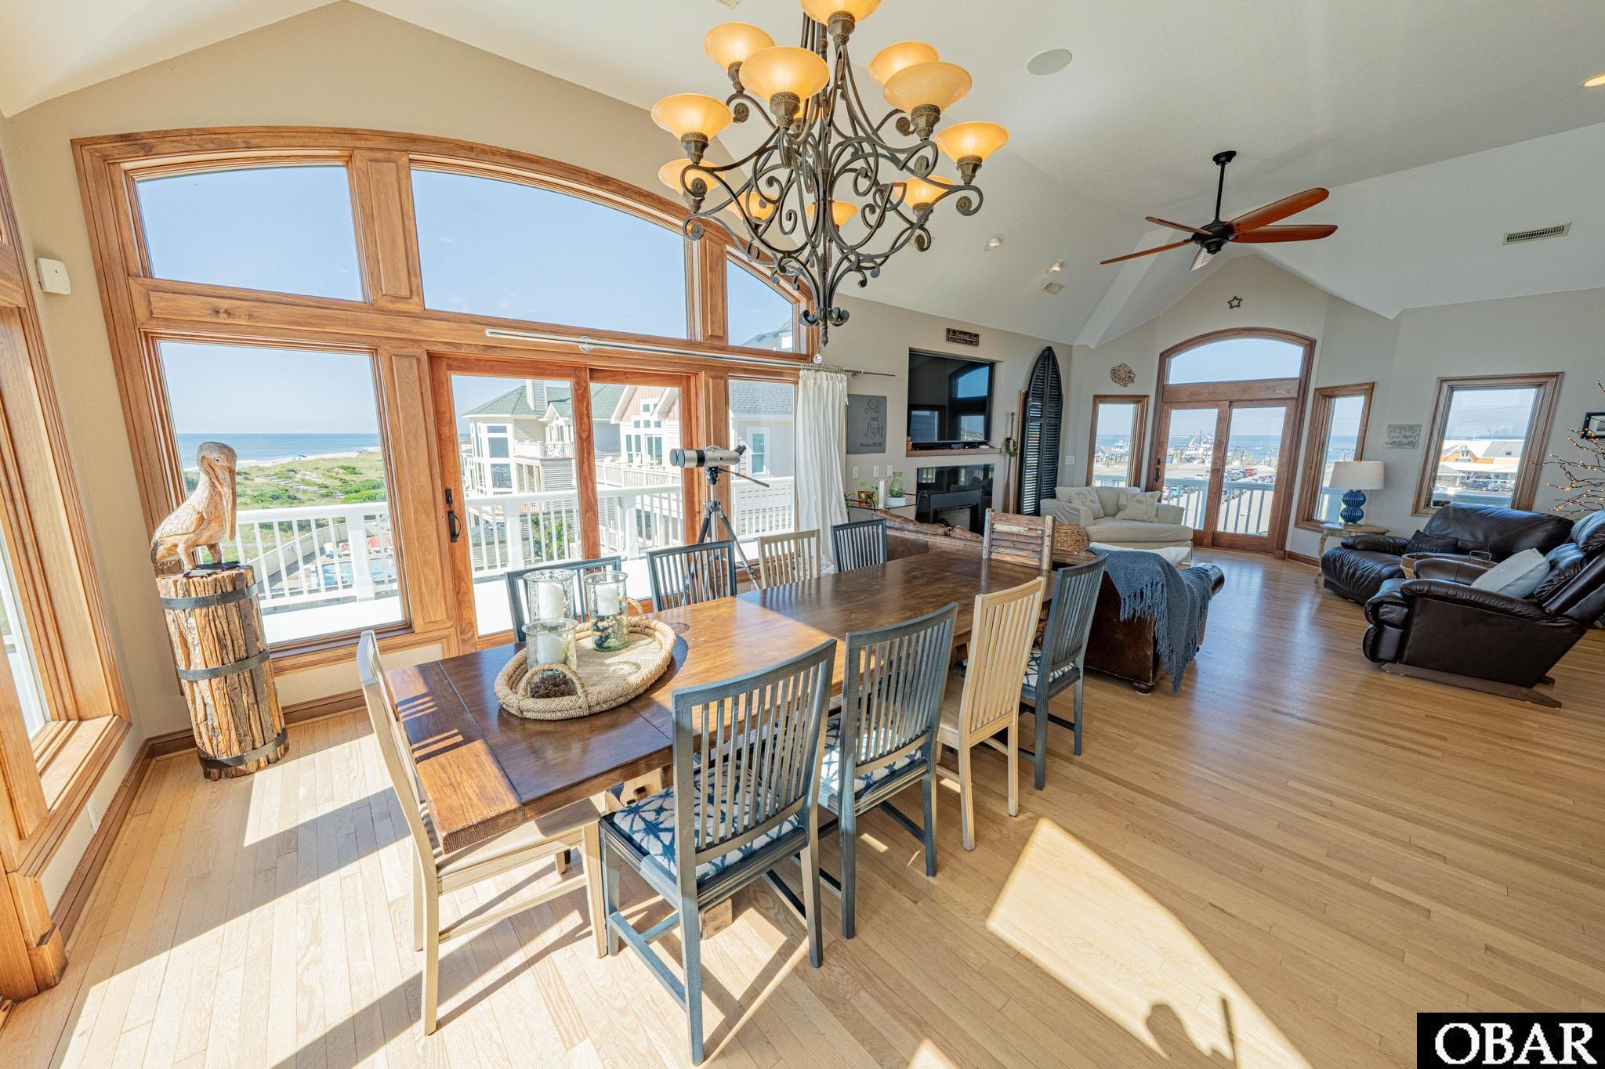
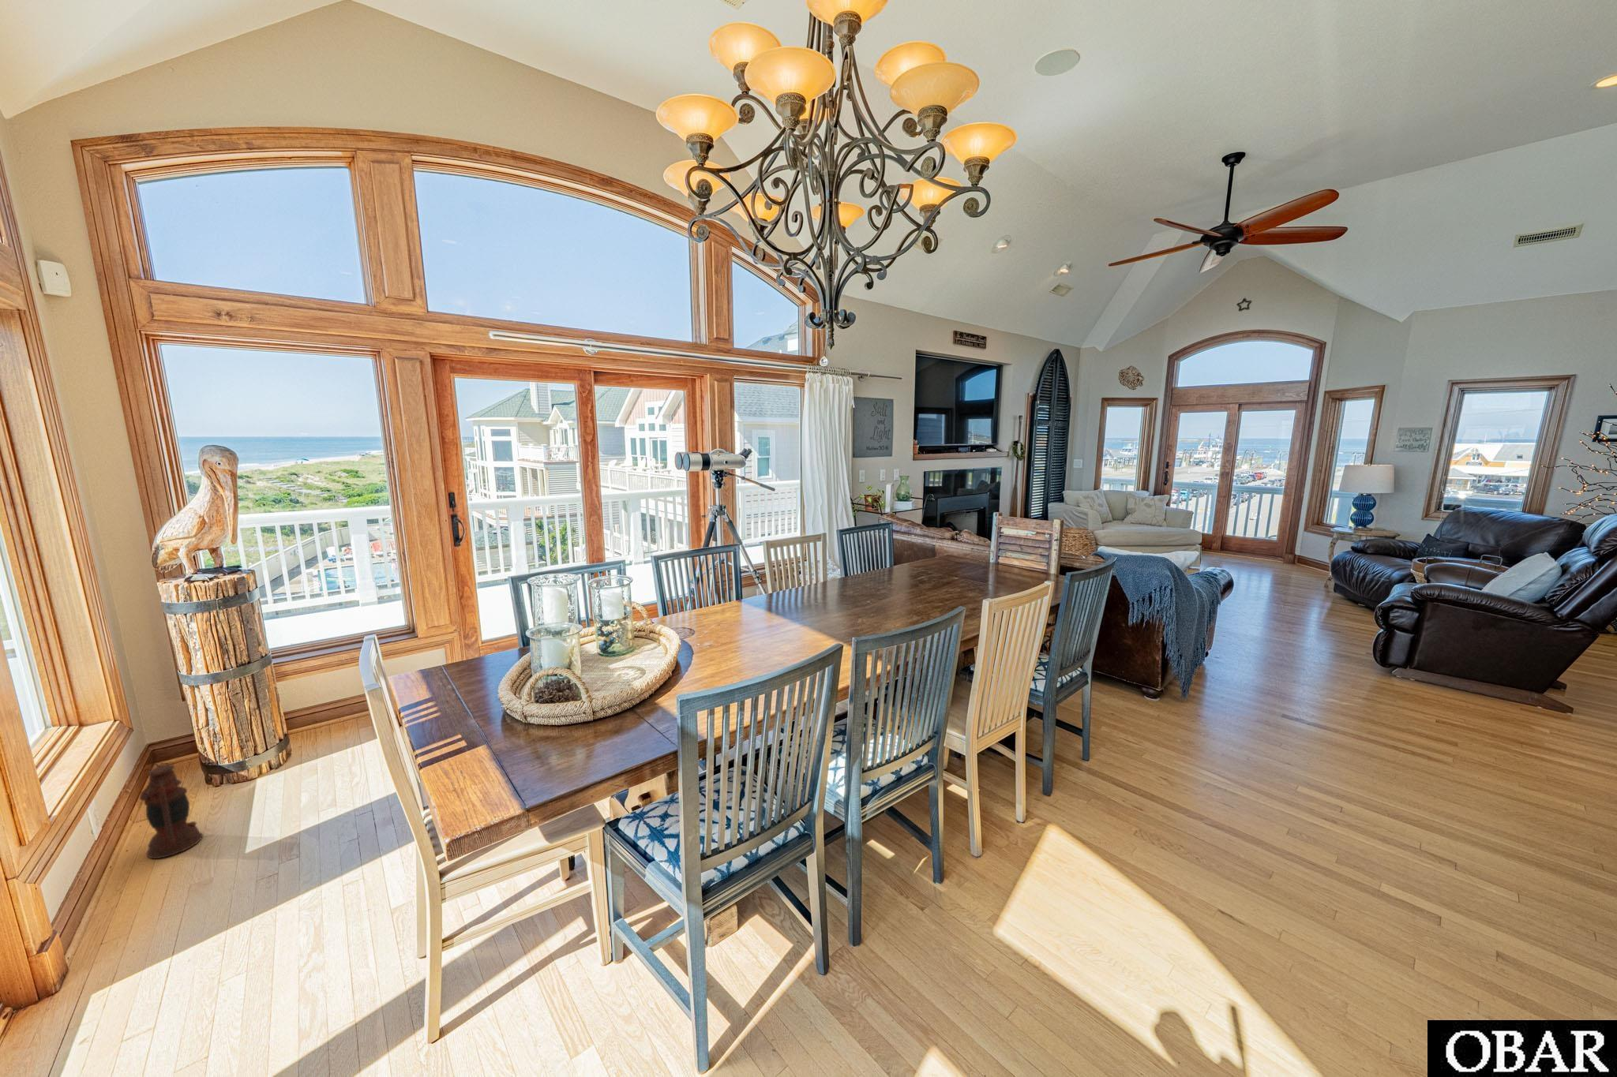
+ lantern [139,762,203,859]
